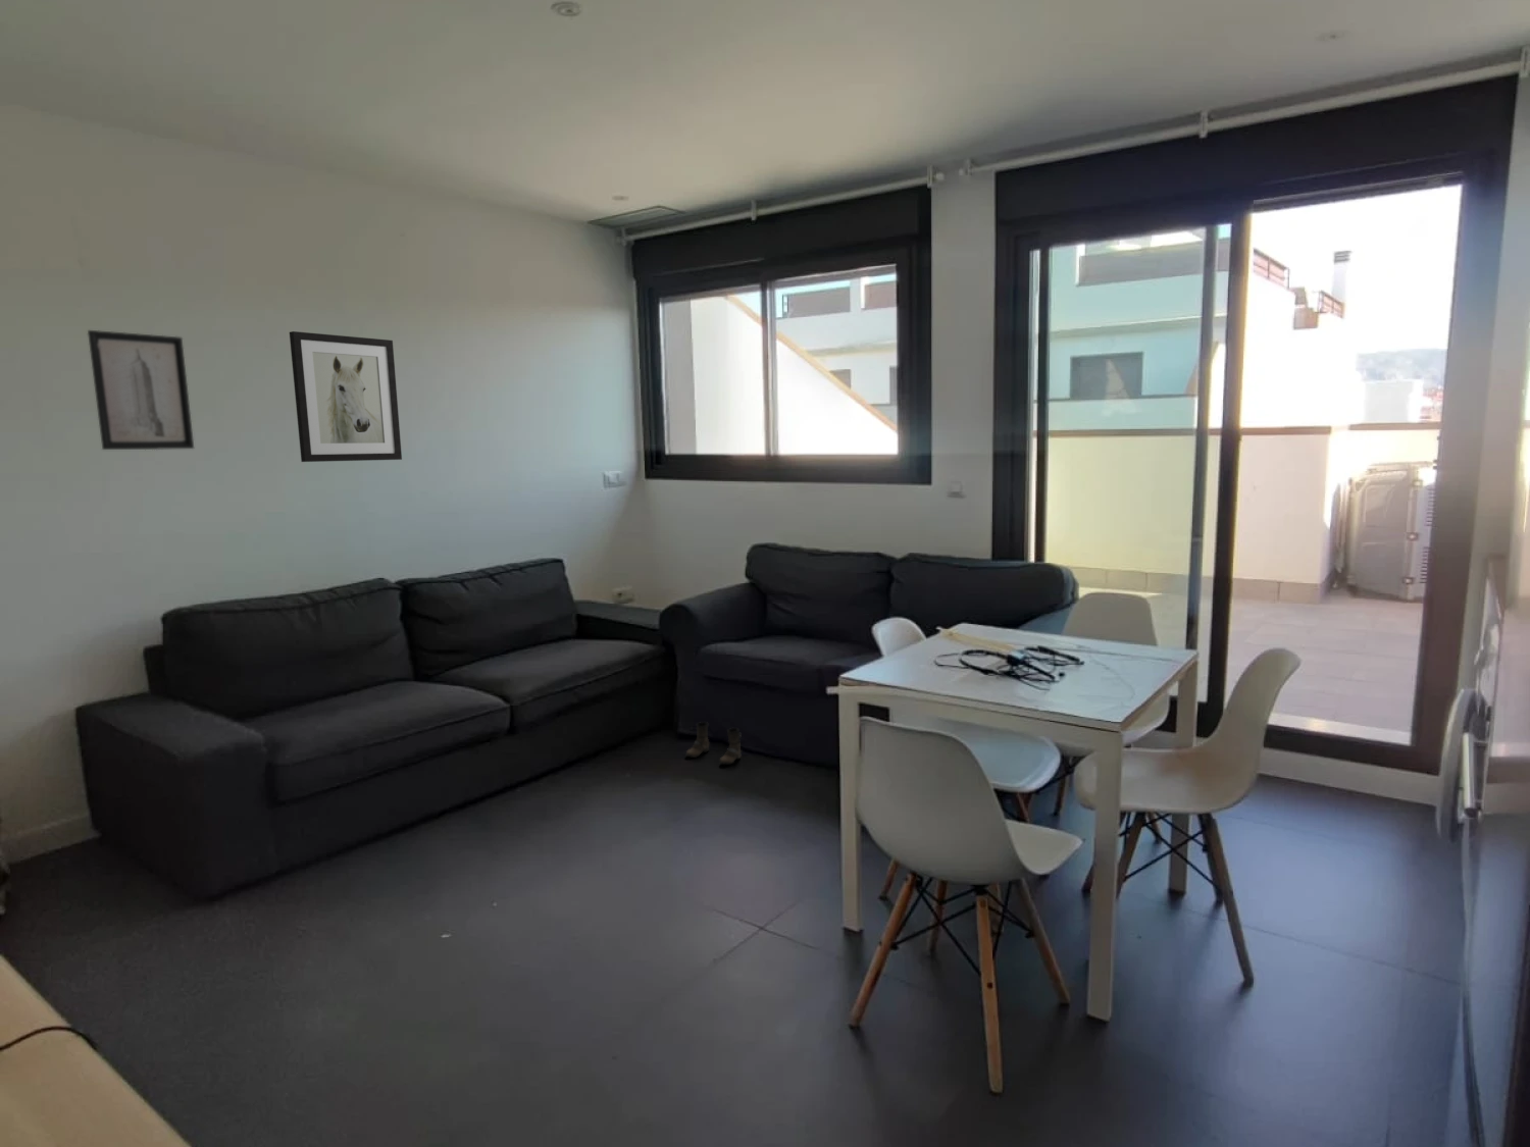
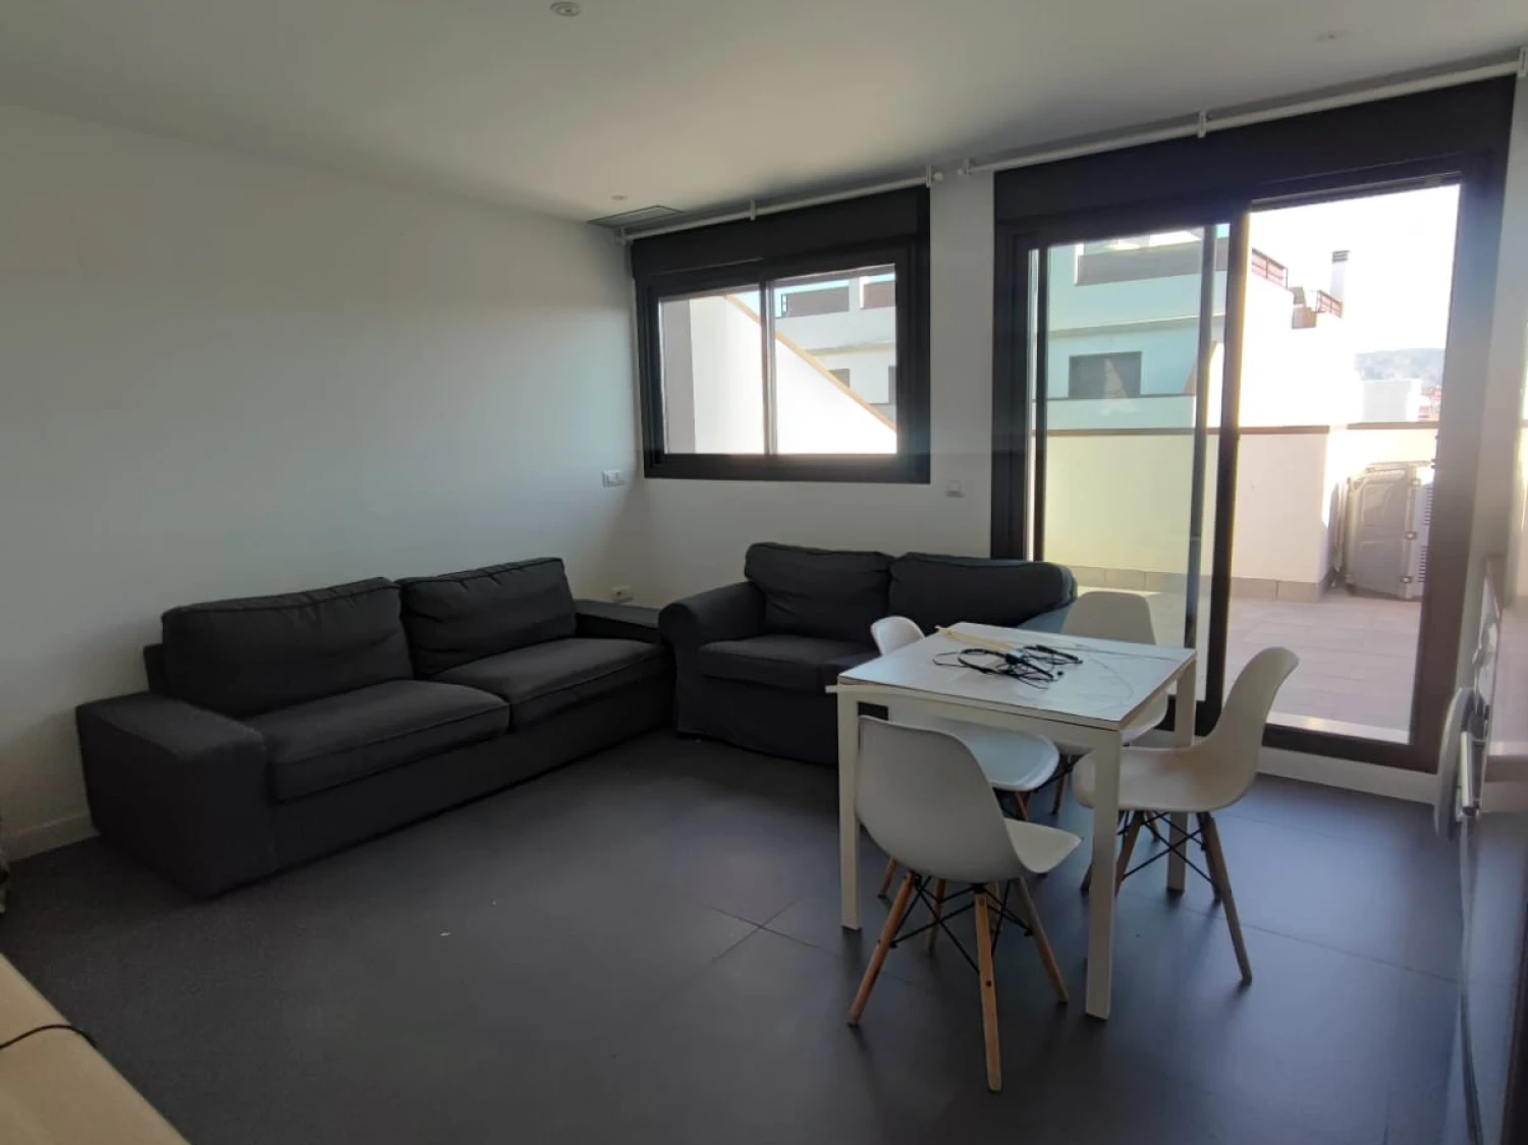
- wall art [87,329,195,451]
- boots [684,720,742,766]
- wall art [289,330,402,463]
